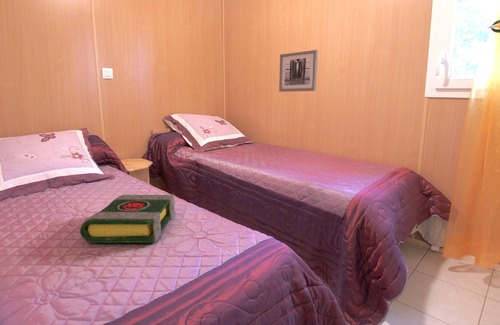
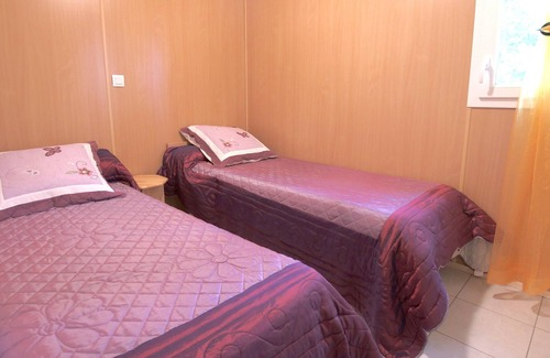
- wall art [278,49,319,93]
- book [79,194,176,244]
